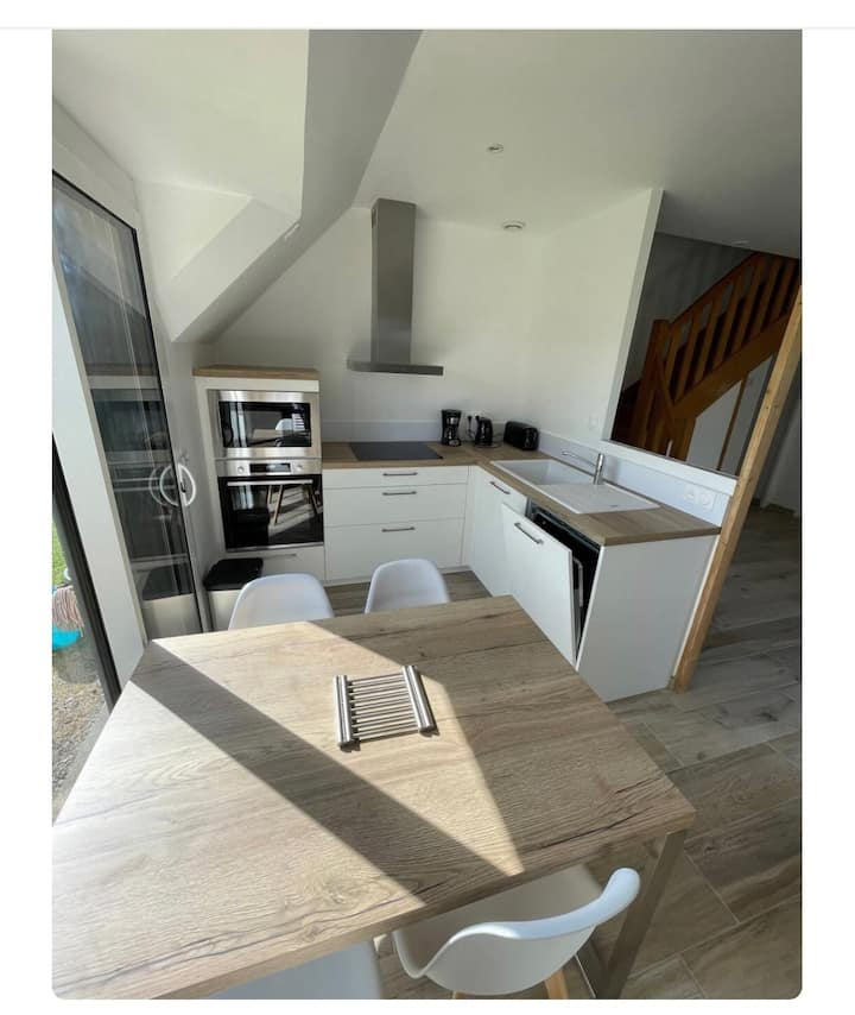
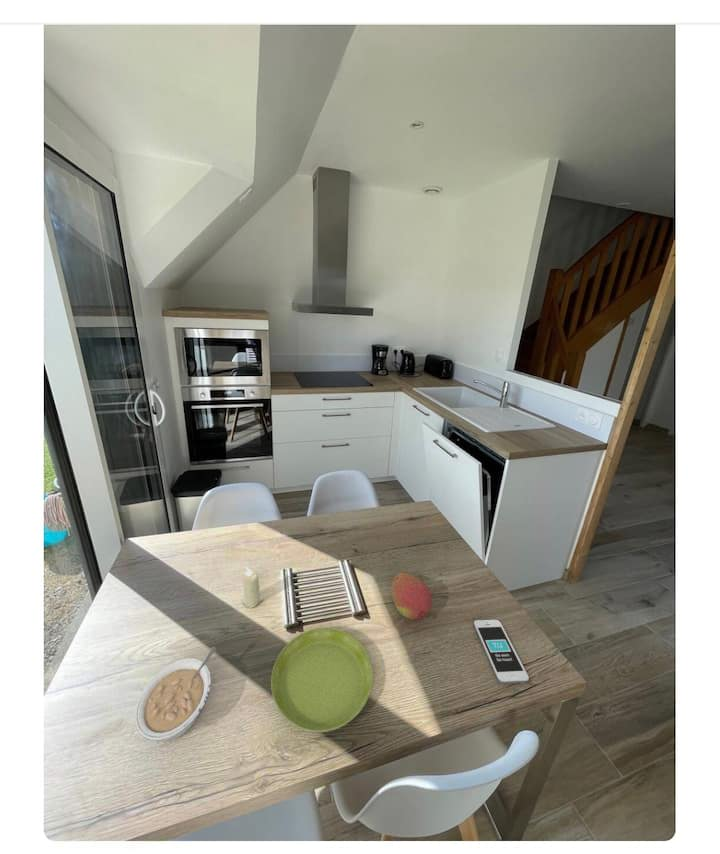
+ smartphone [473,618,530,685]
+ fruit [390,572,433,621]
+ candle [241,566,264,609]
+ legume [134,646,217,742]
+ saucer [270,627,374,733]
